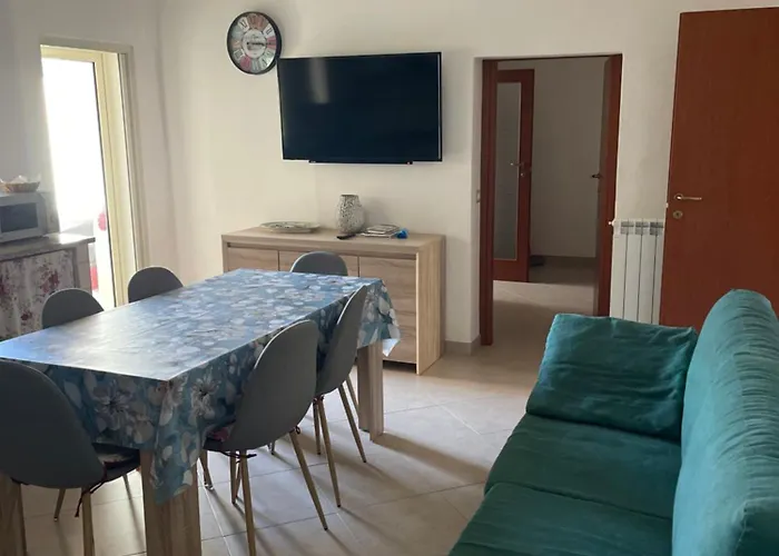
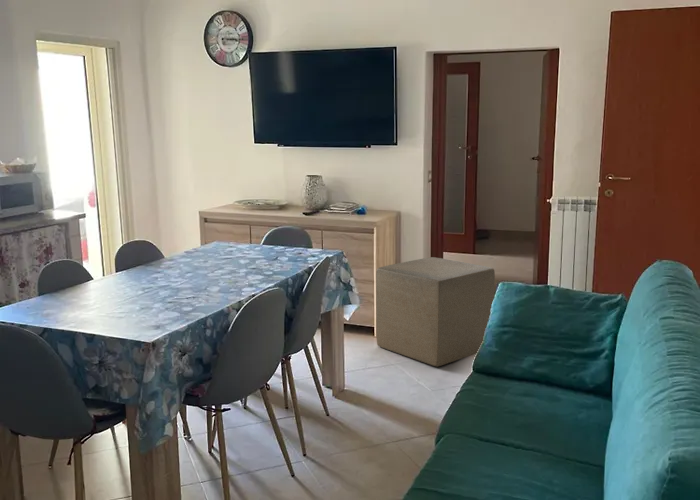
+ ottoman [375,256,496,367]
